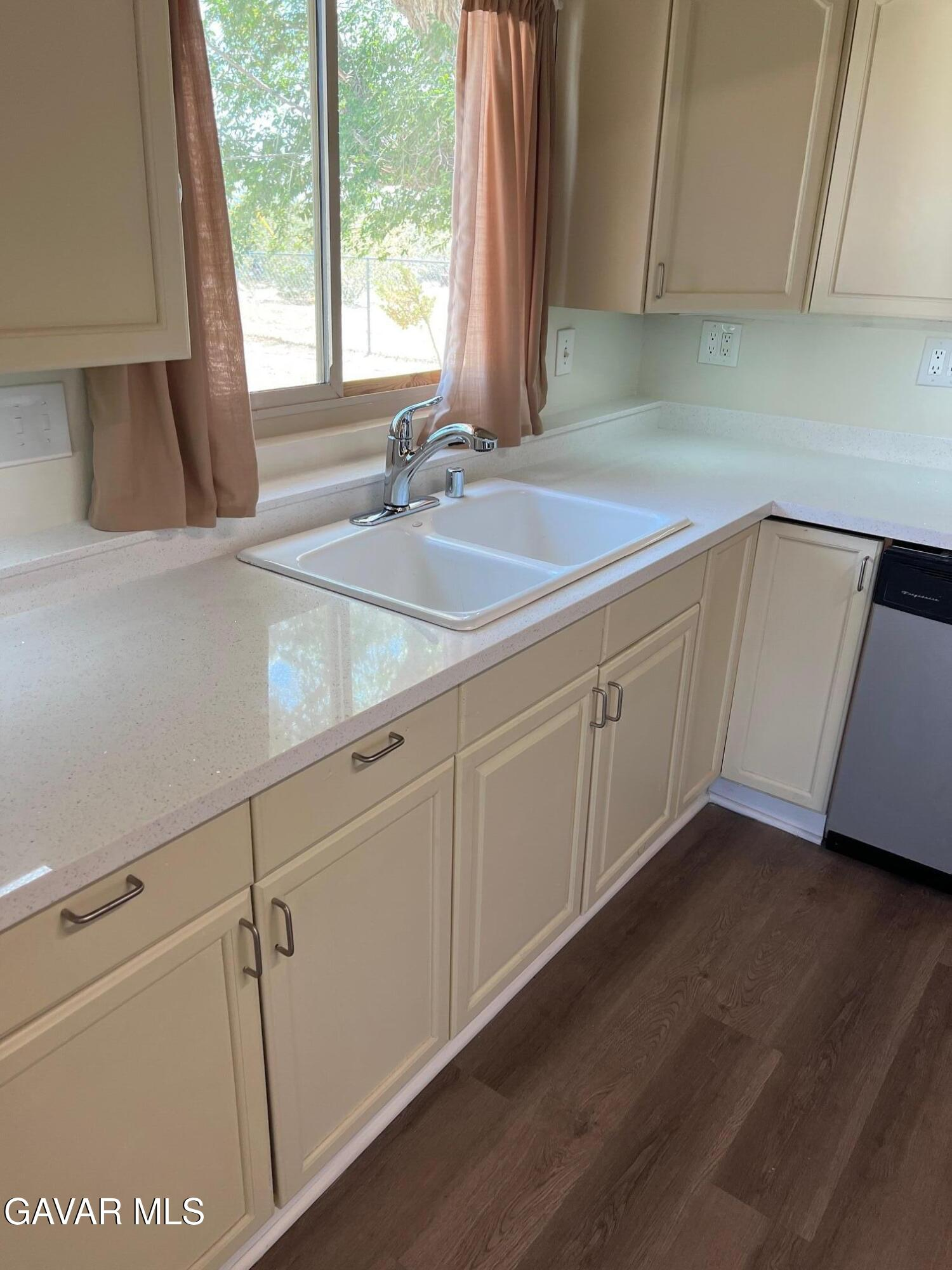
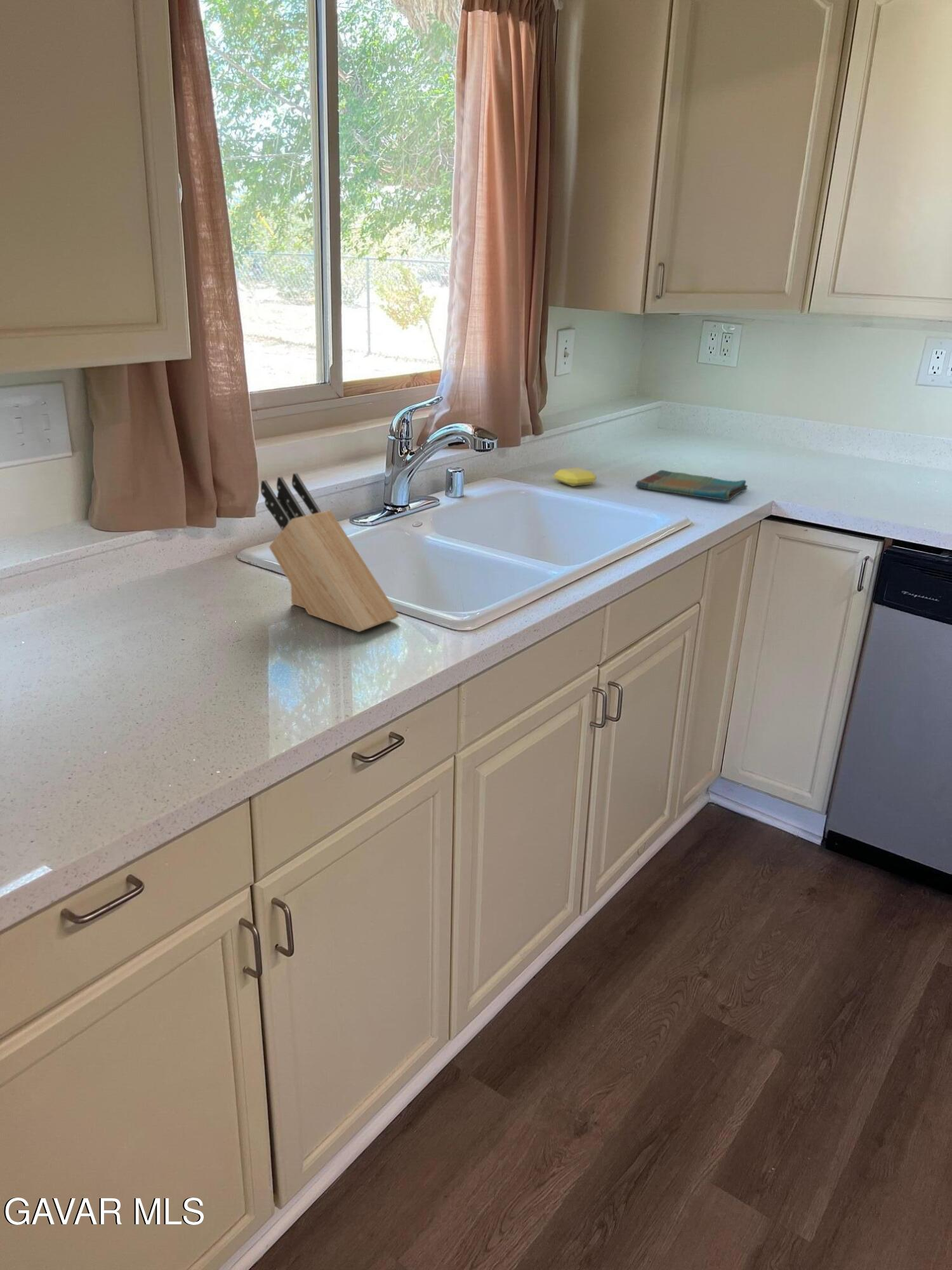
+ knife block [260,472,399,632]
+ soap bar [553,467,597,487]
+ dish towel [635,469,748,501]
